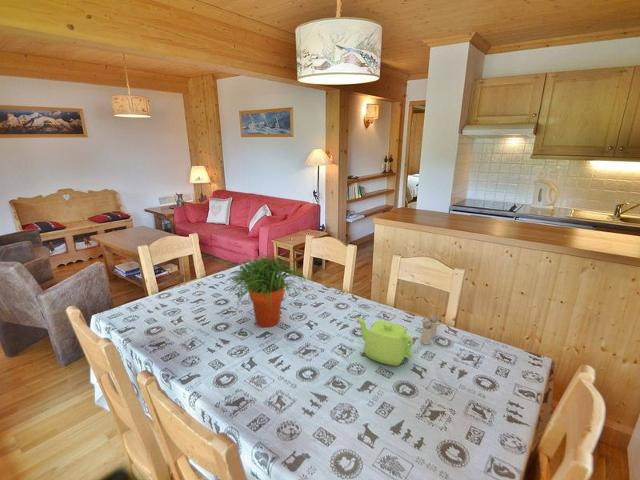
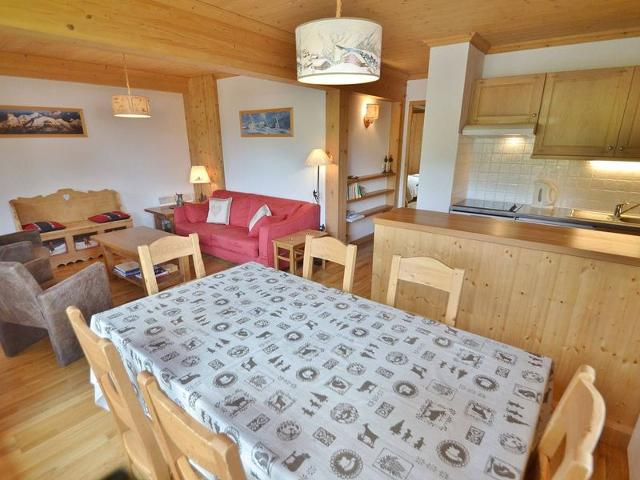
- teapot [355,316,414,367]
- salt and pepper shaker [420,314,439,346]
- potted plant [223,253,307,328]
